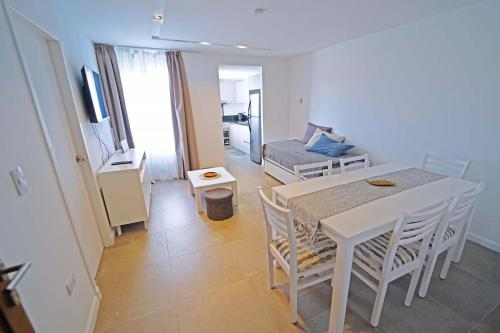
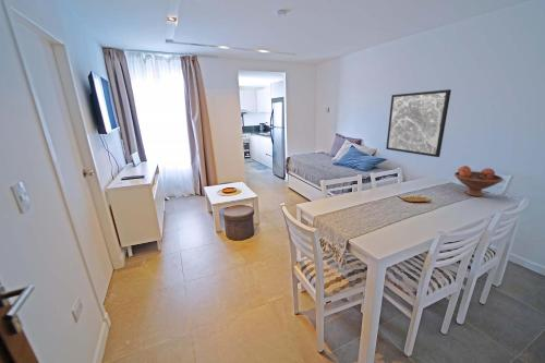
+ fruit bowl [453,165,505,197]
+ wall art [385,88,452,158]
